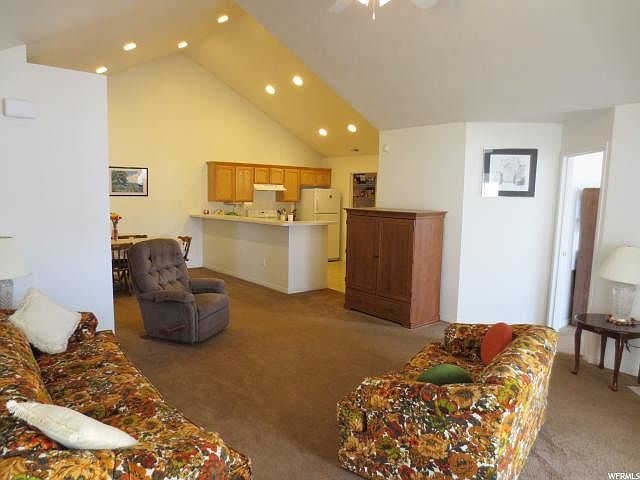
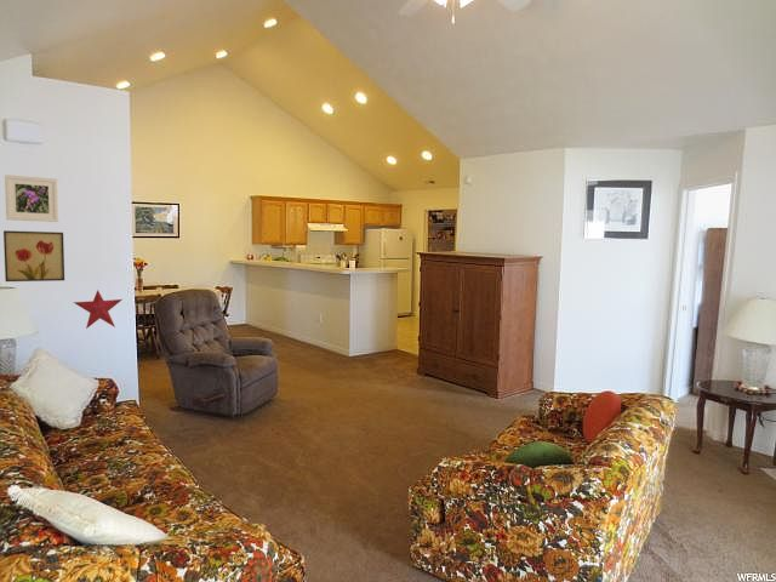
+ wall art [2,229,65,283]
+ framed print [4,173,59,223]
+ decorative star [73,289,124,330]
